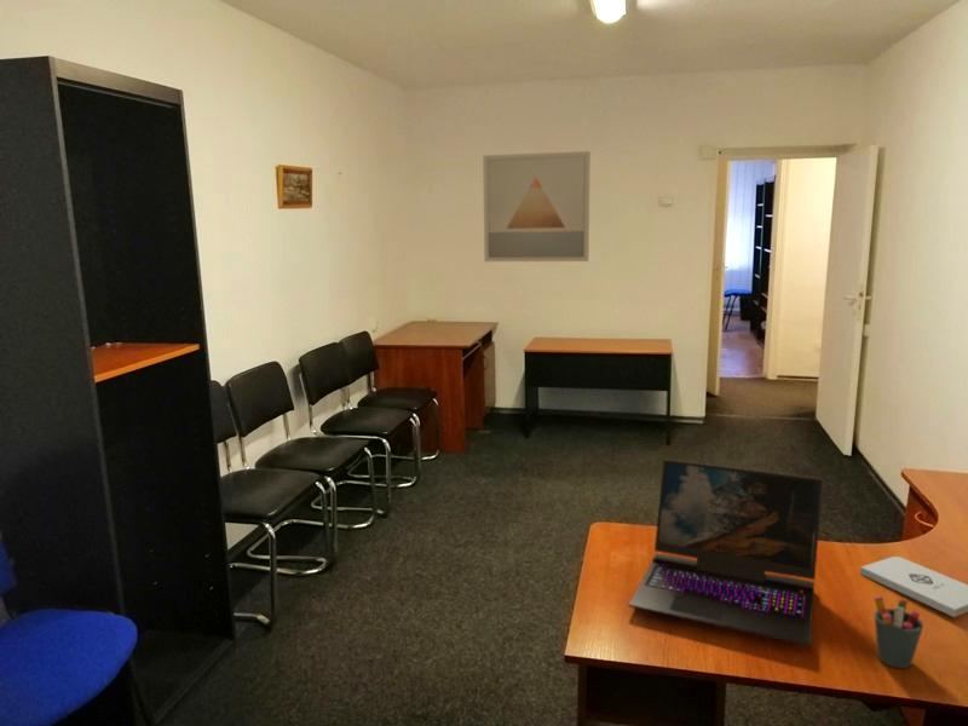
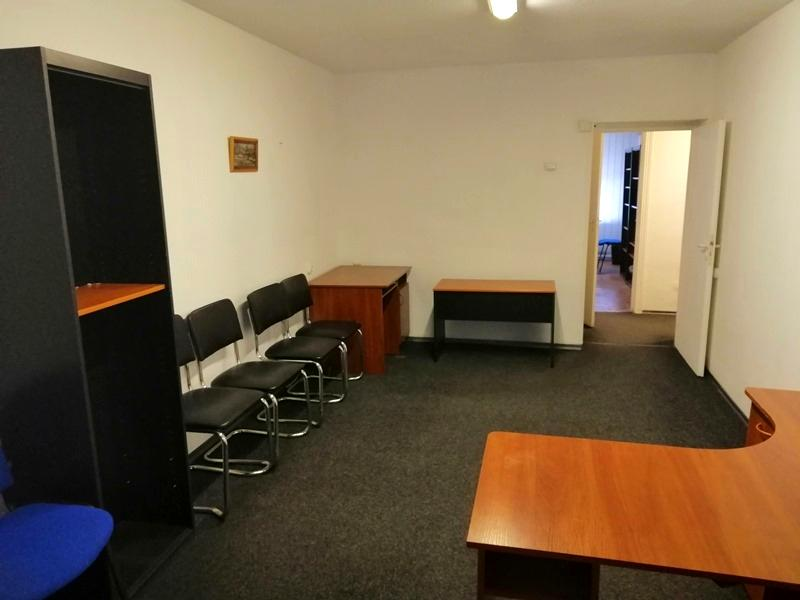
- wall art [482,150,592,263]
- pen holder [874,594,924,669]
- laptop [628,457,824,647]
- notepad [859,555,968,618]
